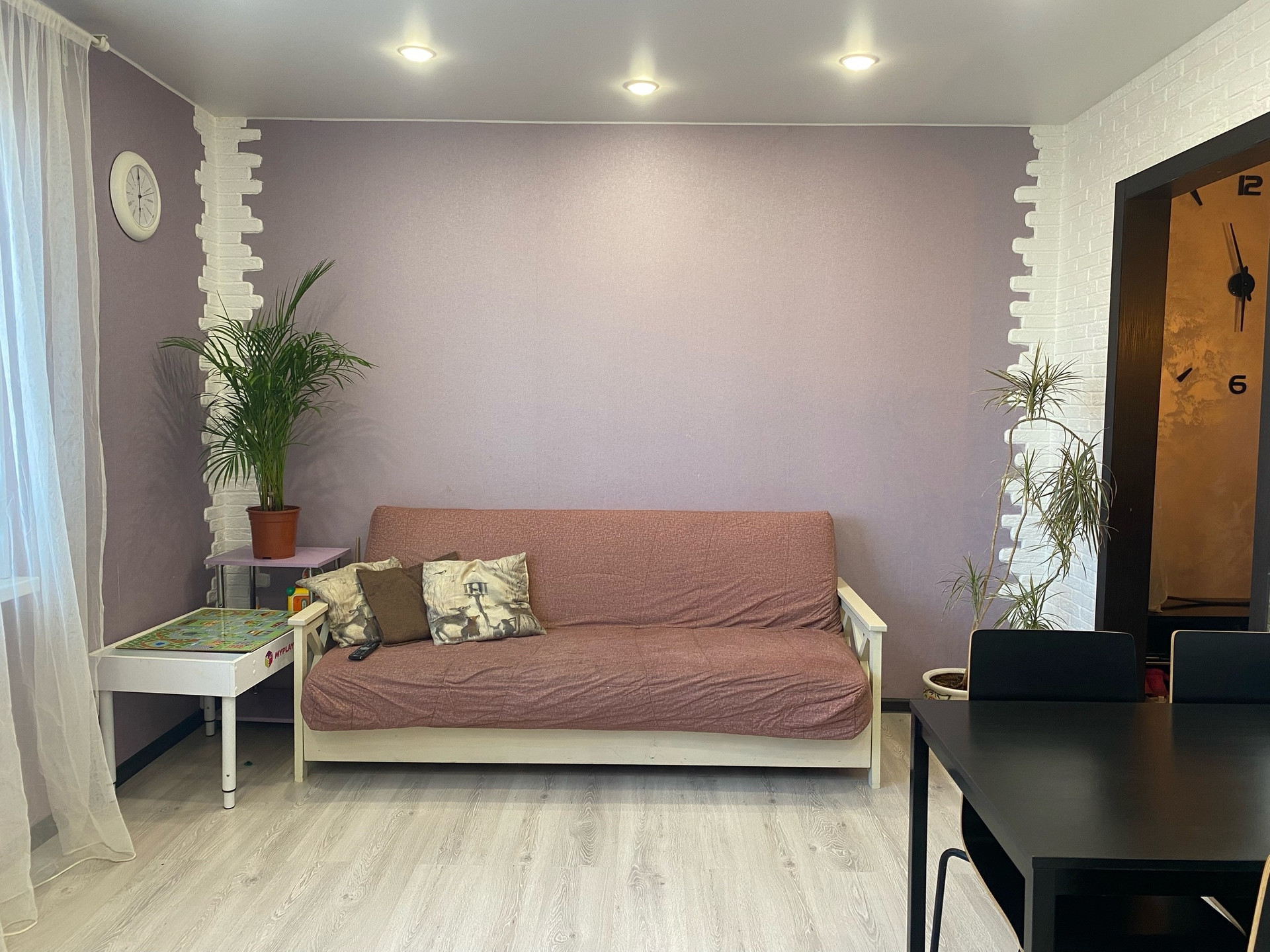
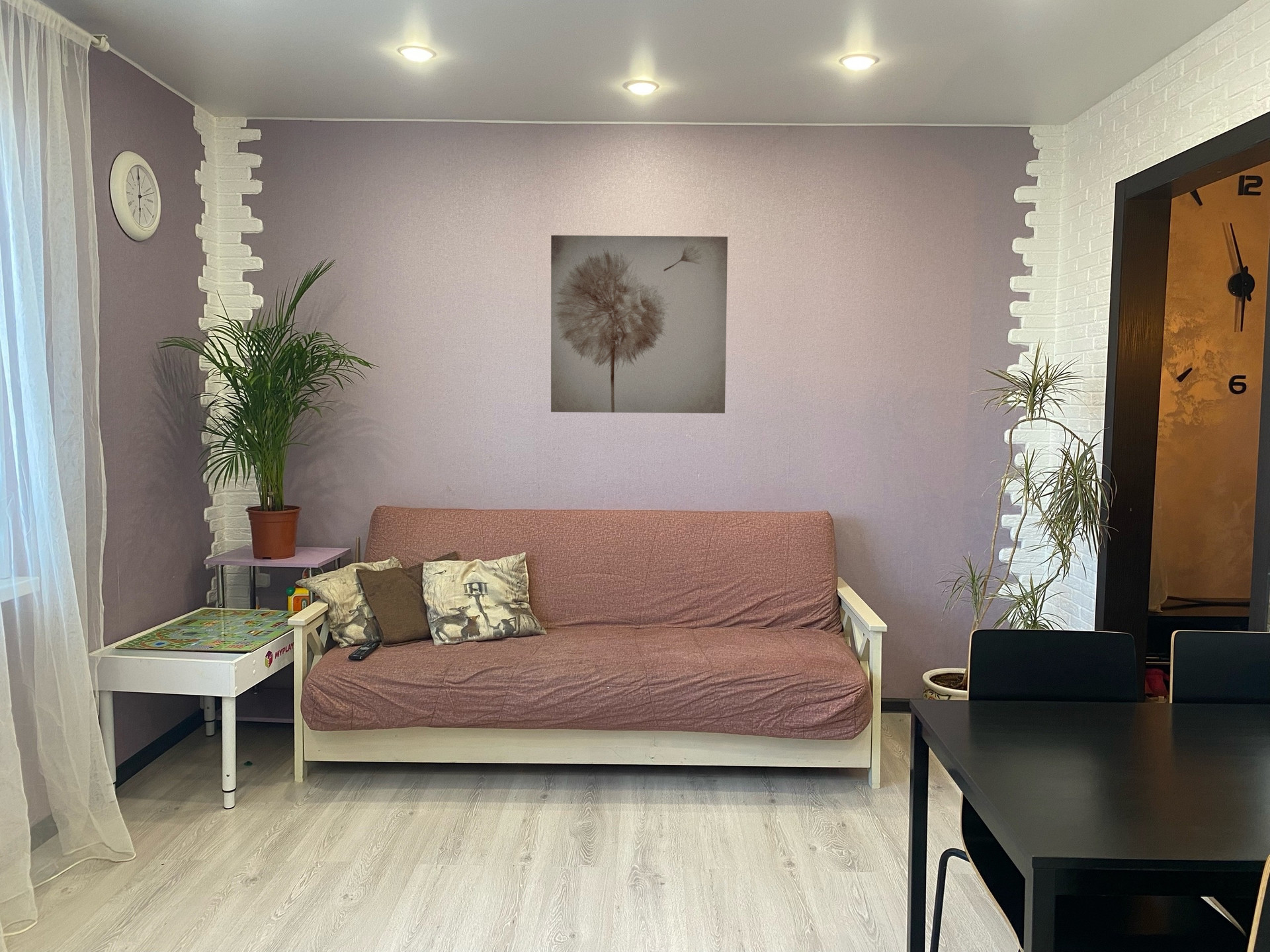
+ wall art [550,235,728,414]
